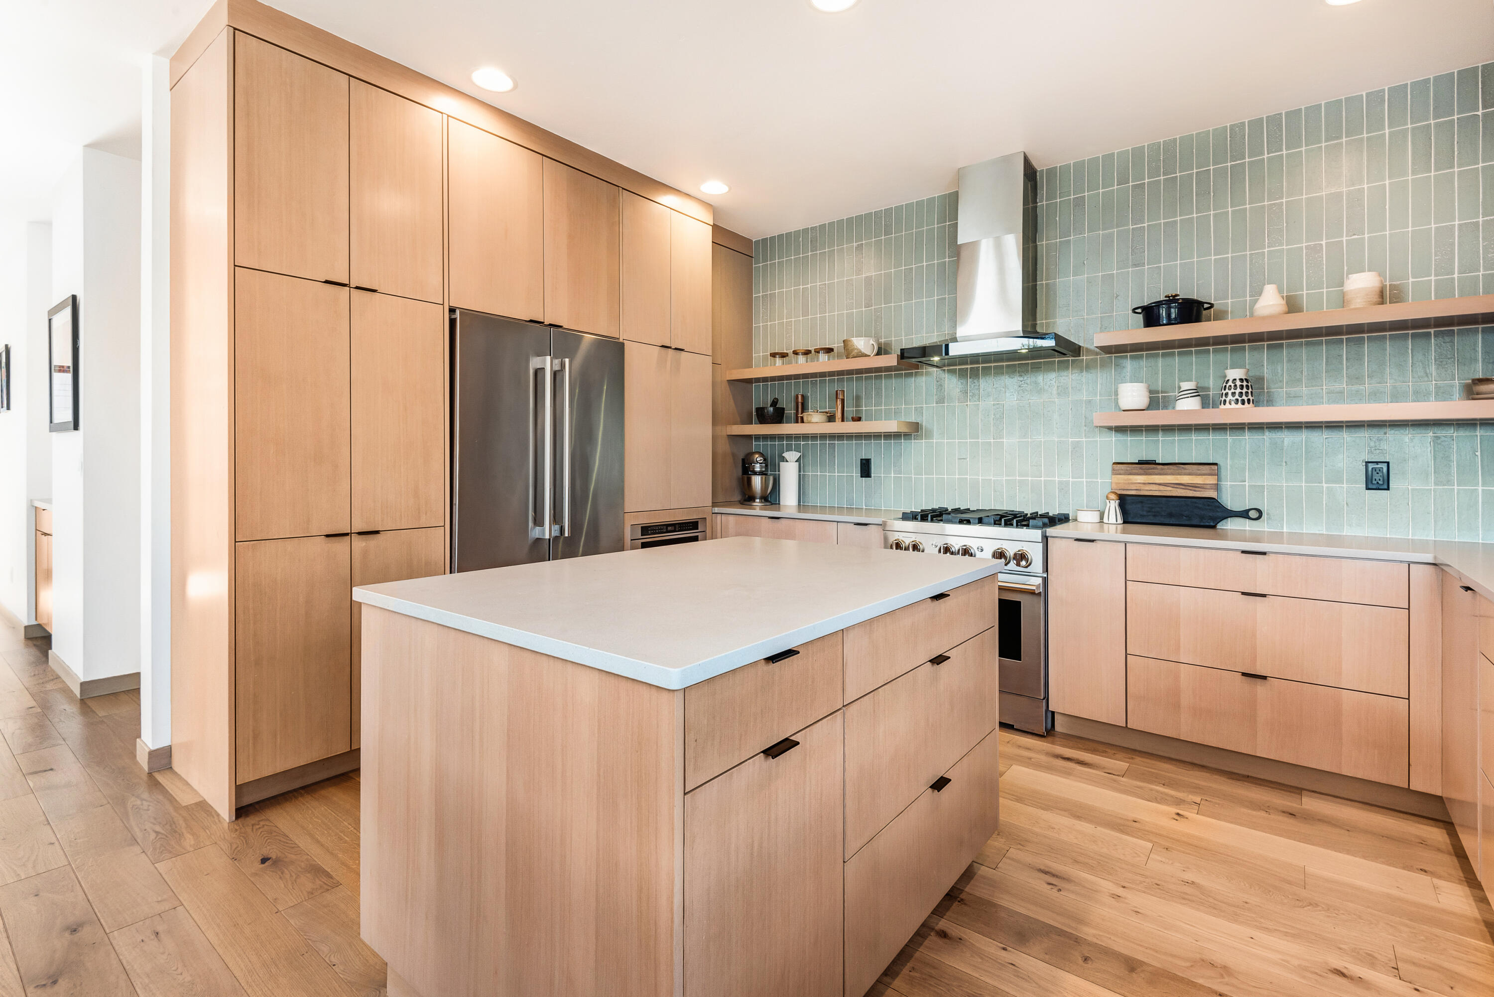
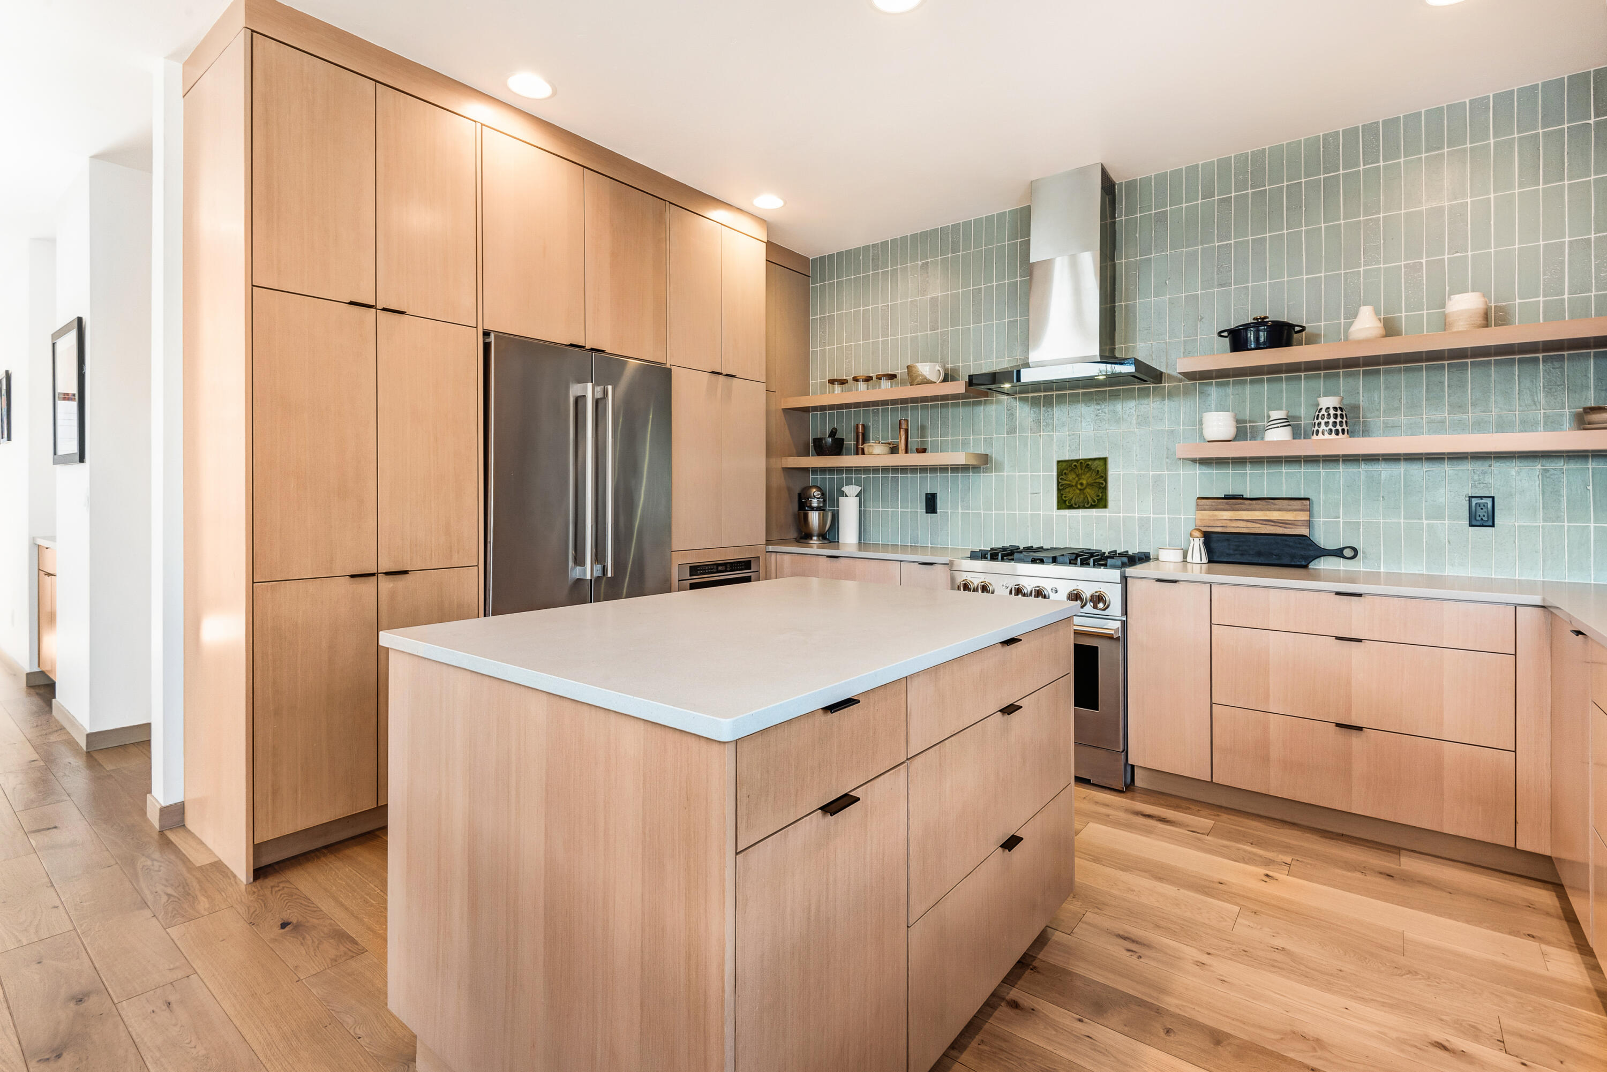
+ decorative tile [1055,456,1109,511]
